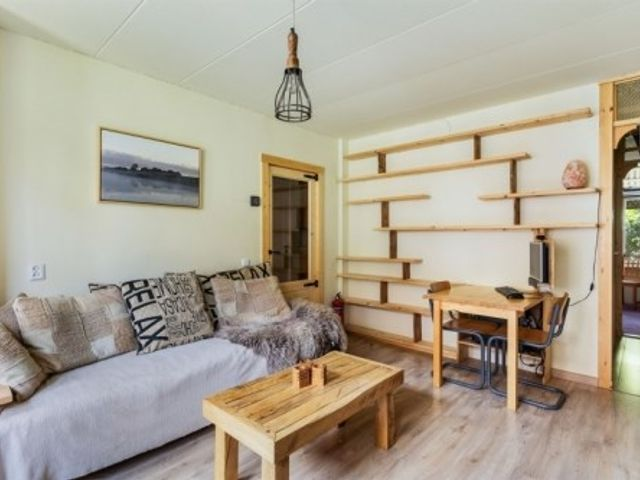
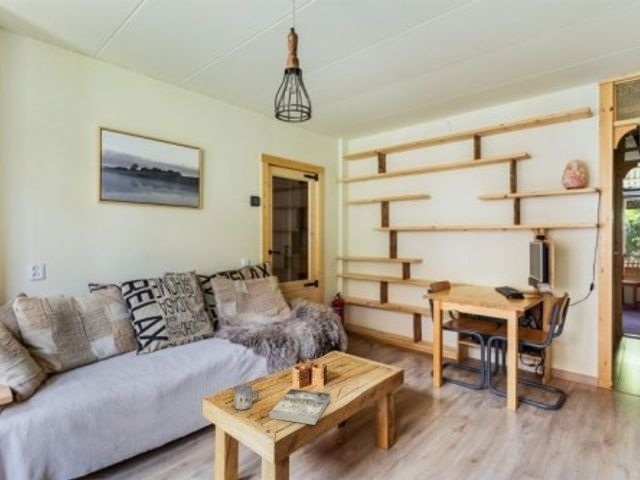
+ book [268,388,331,426]
+ mug [233,384,260,411]
